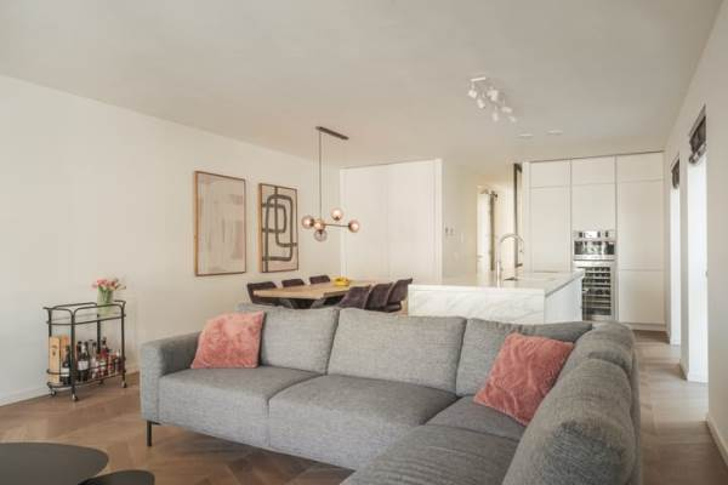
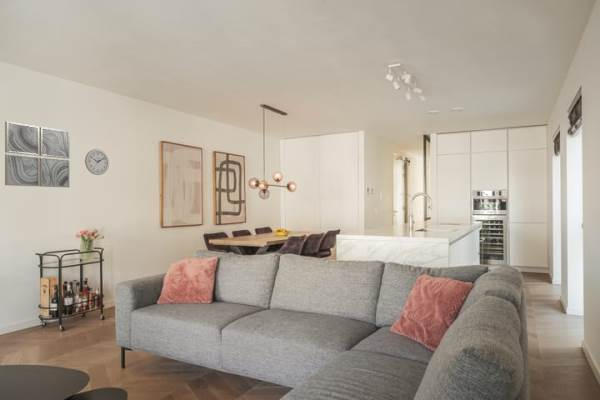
+ wall clock [84,148,110,176]
+ wall art [4,120,71,189]
